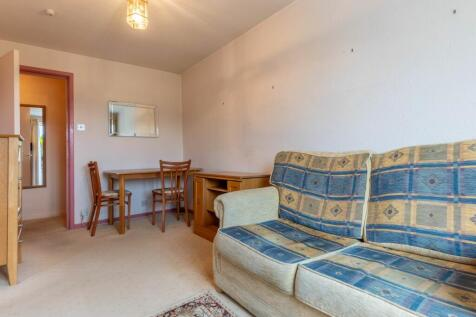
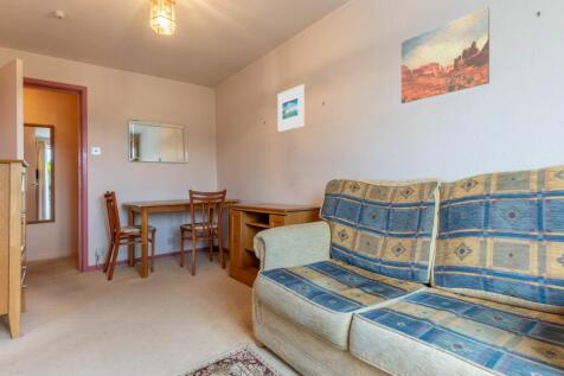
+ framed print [276,83,306,133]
+ wall art [400,6,491,104]
